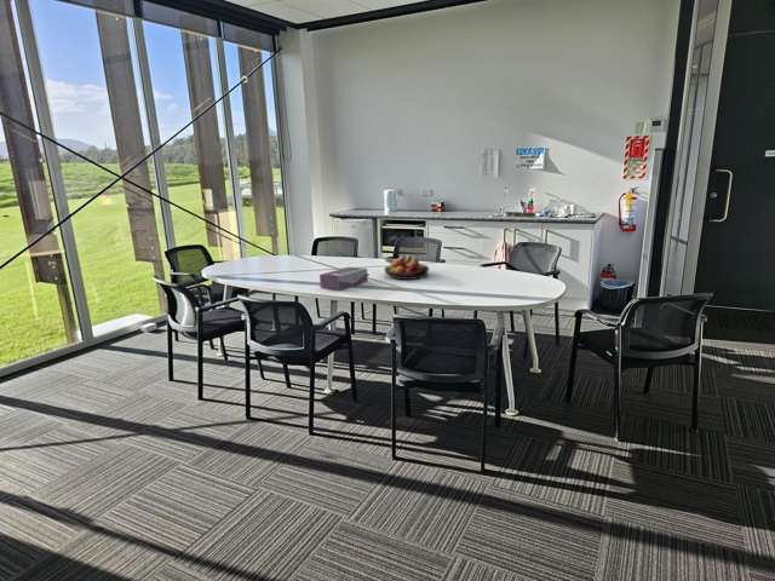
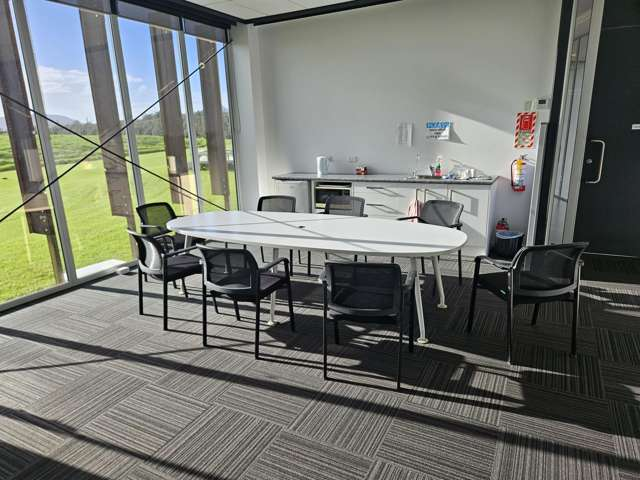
- tissue box [318,266,369,292]
- fruit bowl [383,254,430,281]
